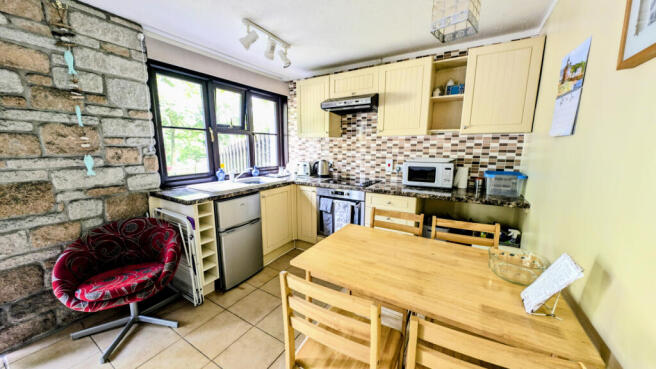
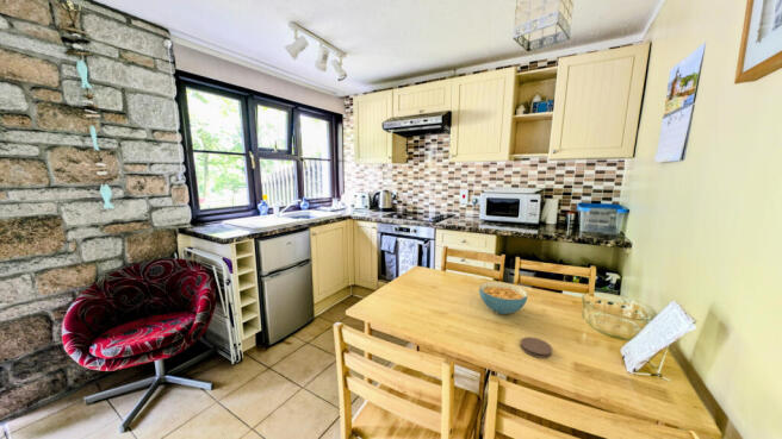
+ coaster [519,335,554,359]
+ cereal bowl [478,281,528,315]
